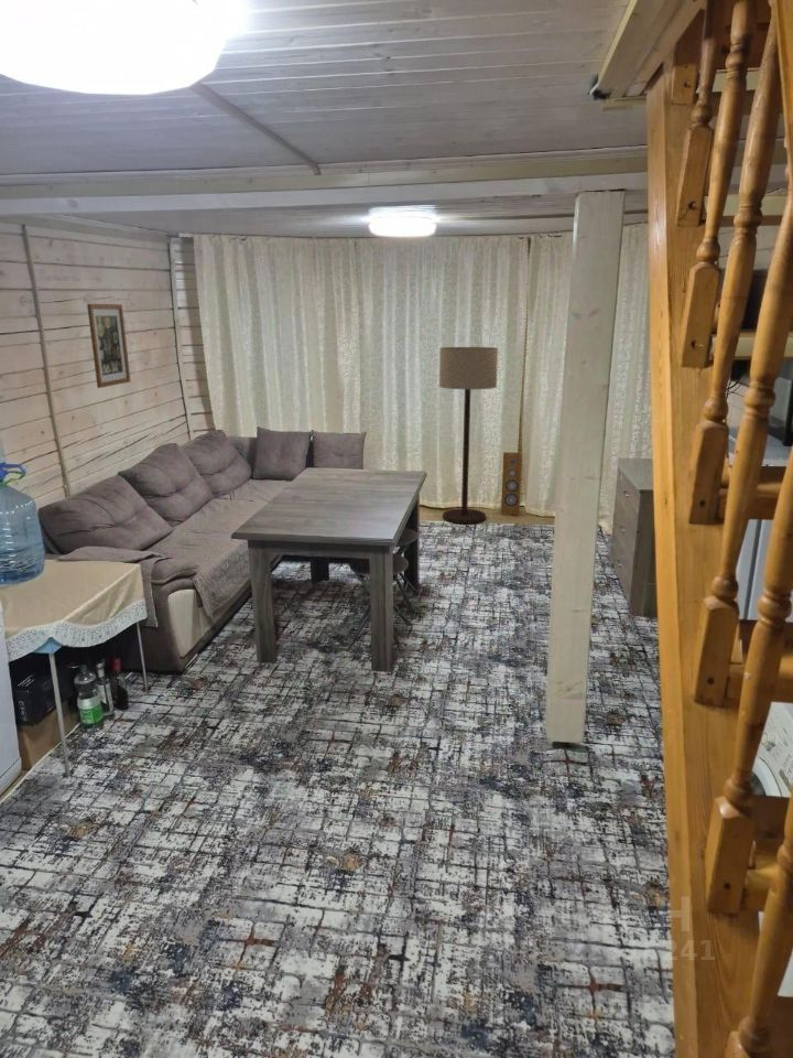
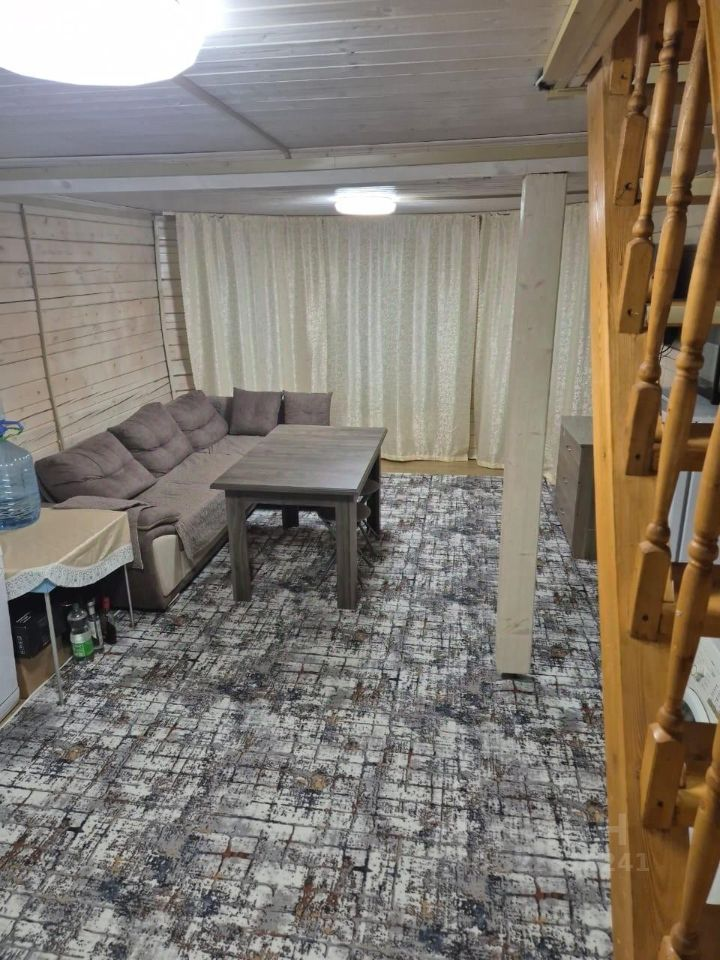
- wall art [86,303,131,389]
- floor lamp [438,346,499,525]
- speaker [500,452,523,517]
